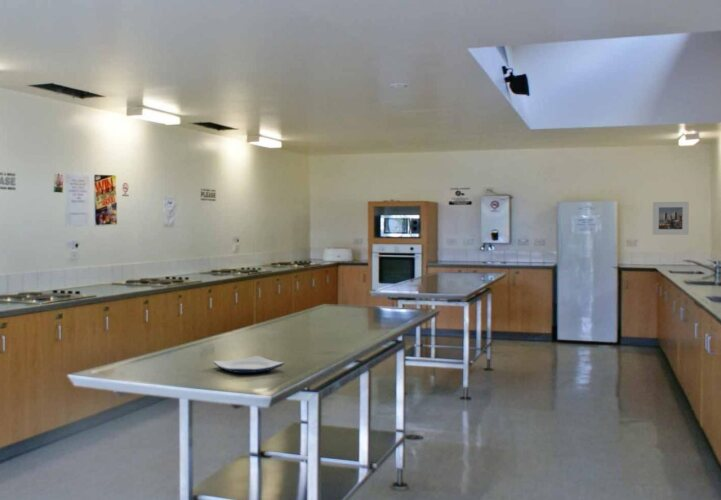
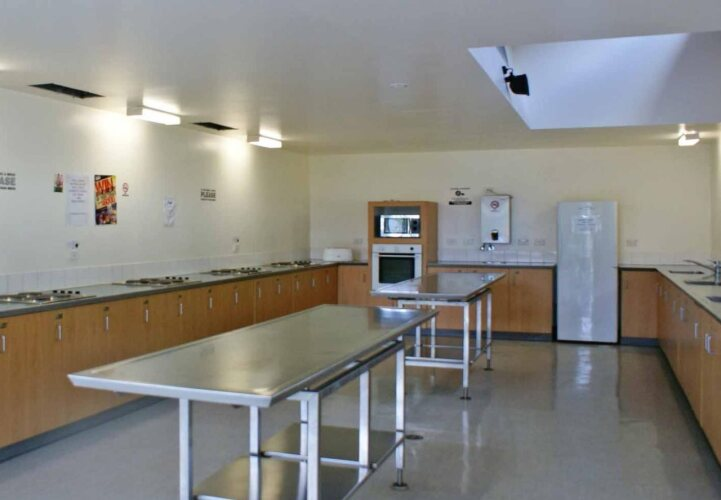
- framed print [652,201,690,236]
- plate [212,355,285,374]
